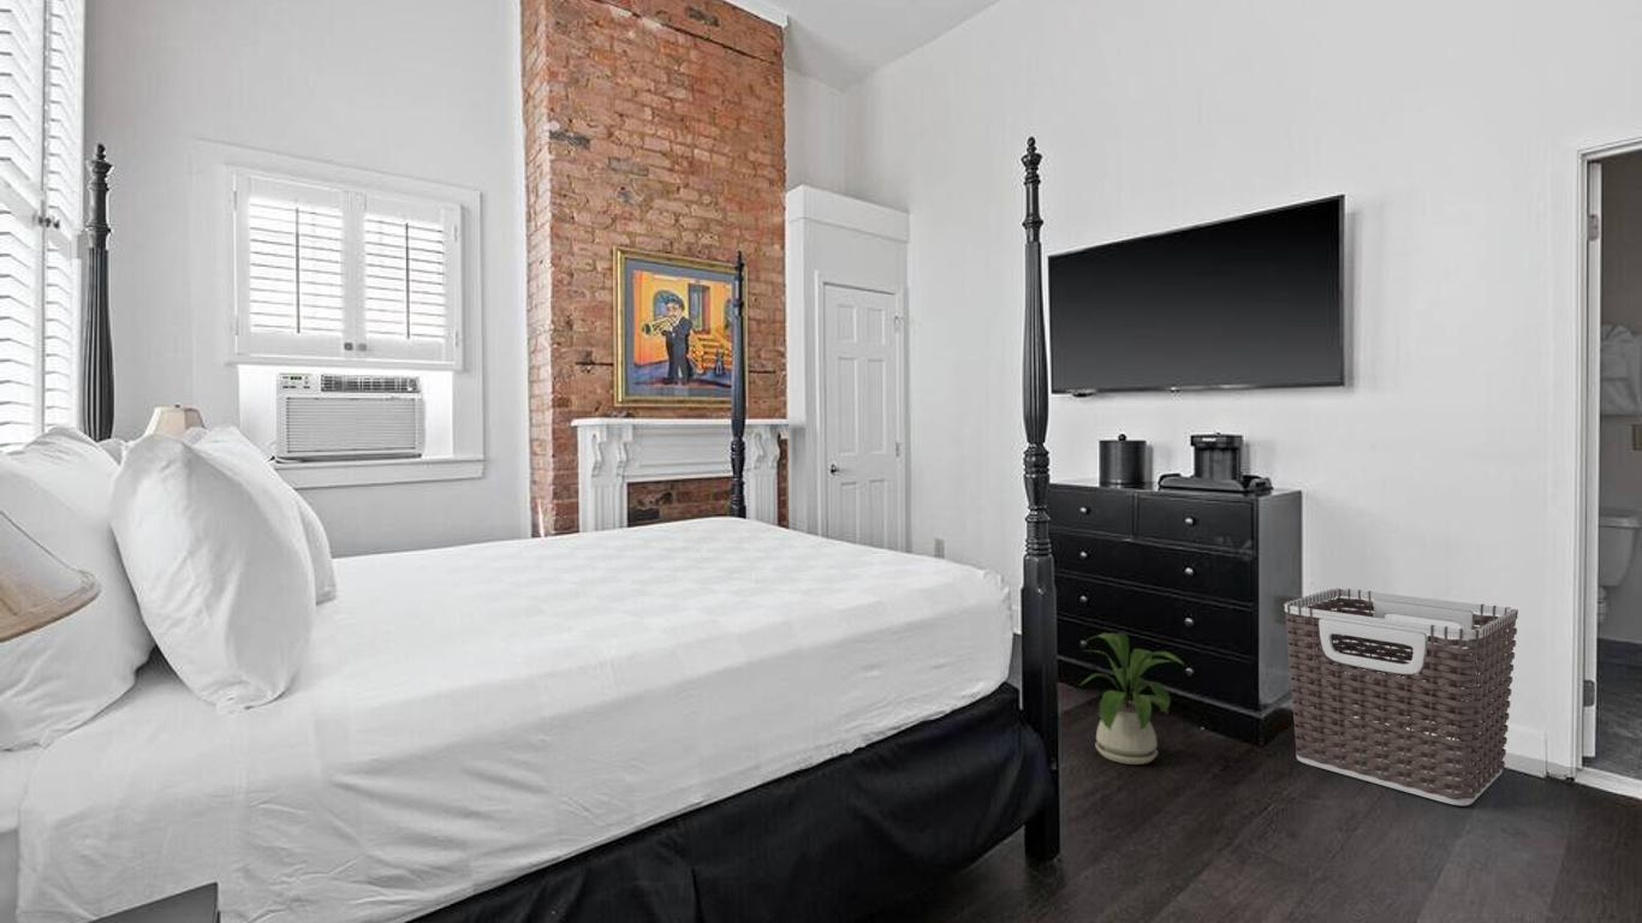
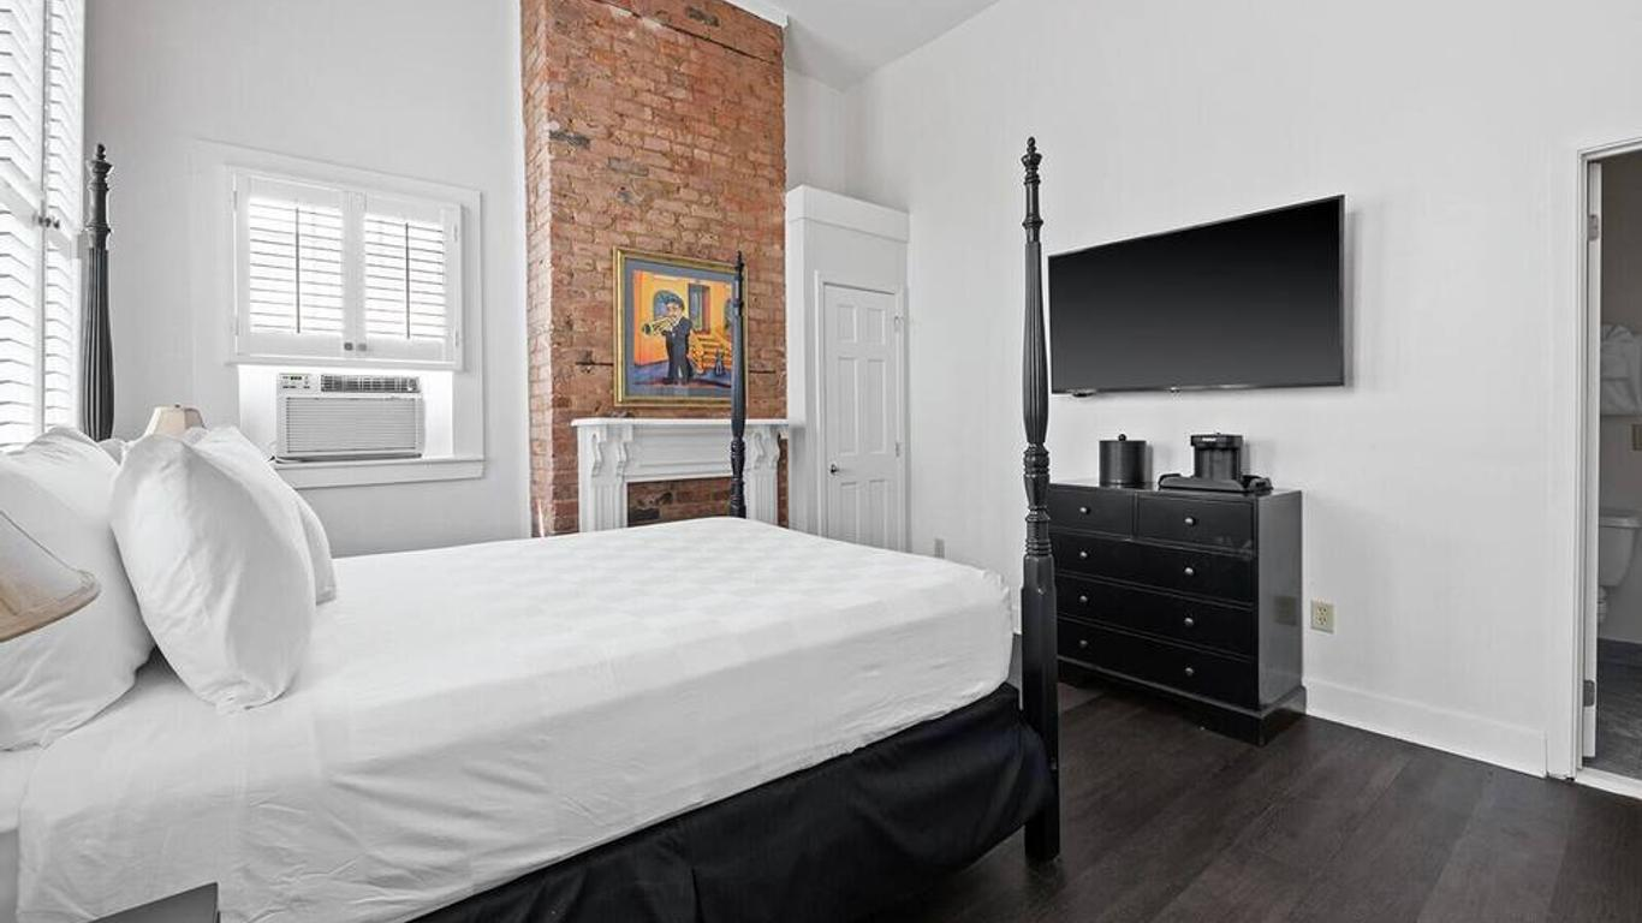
- clothes hamper [1283,586,1519,806]
- house plant [1077,632,1186,766]
